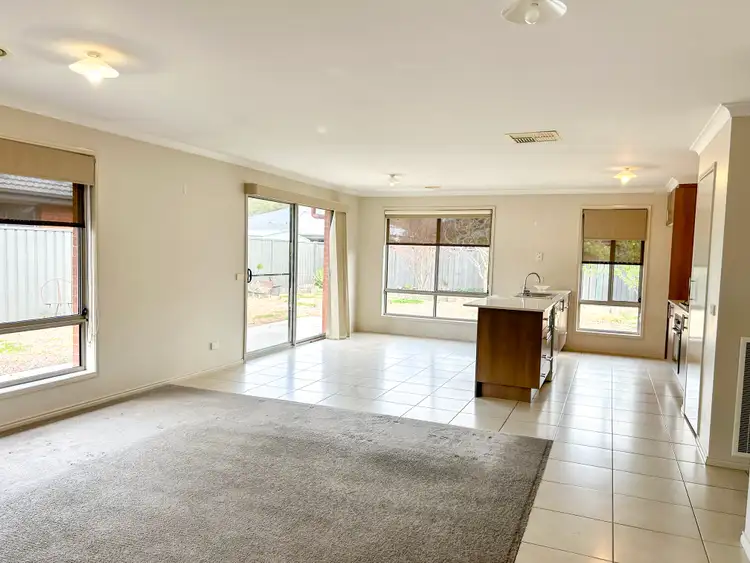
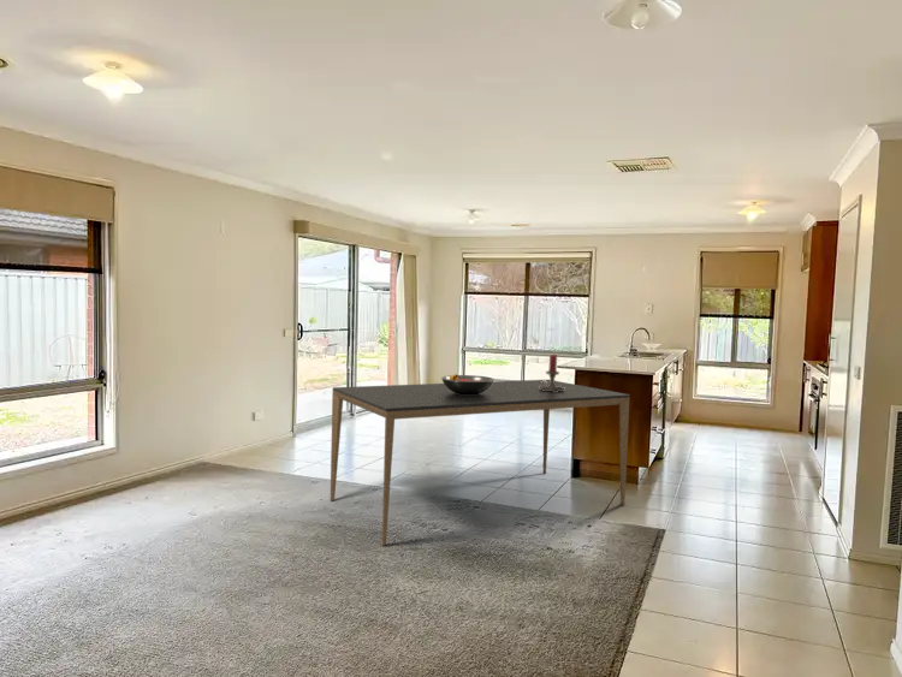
+ fruit bowl [440,373,495,394]
+ dining table [330,379,631,547]
+ candle holder [539,354,565,392]
